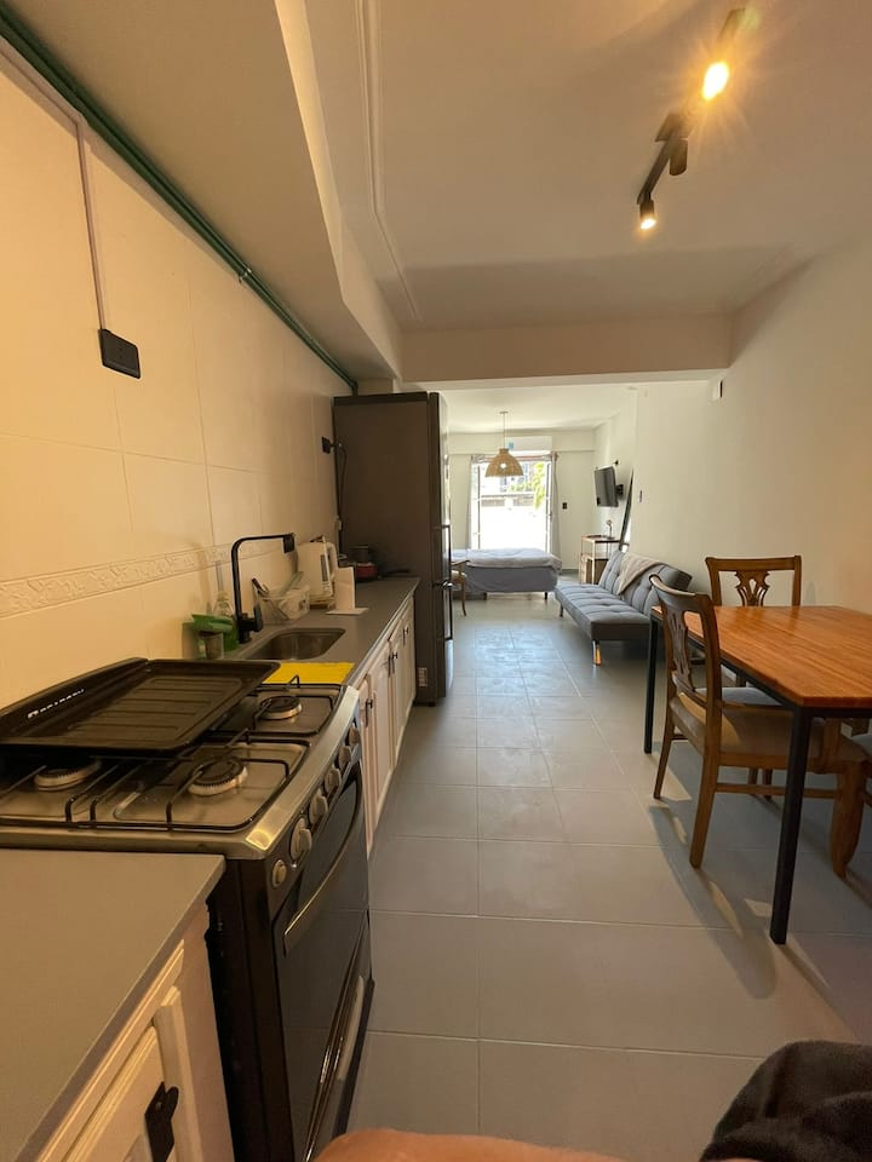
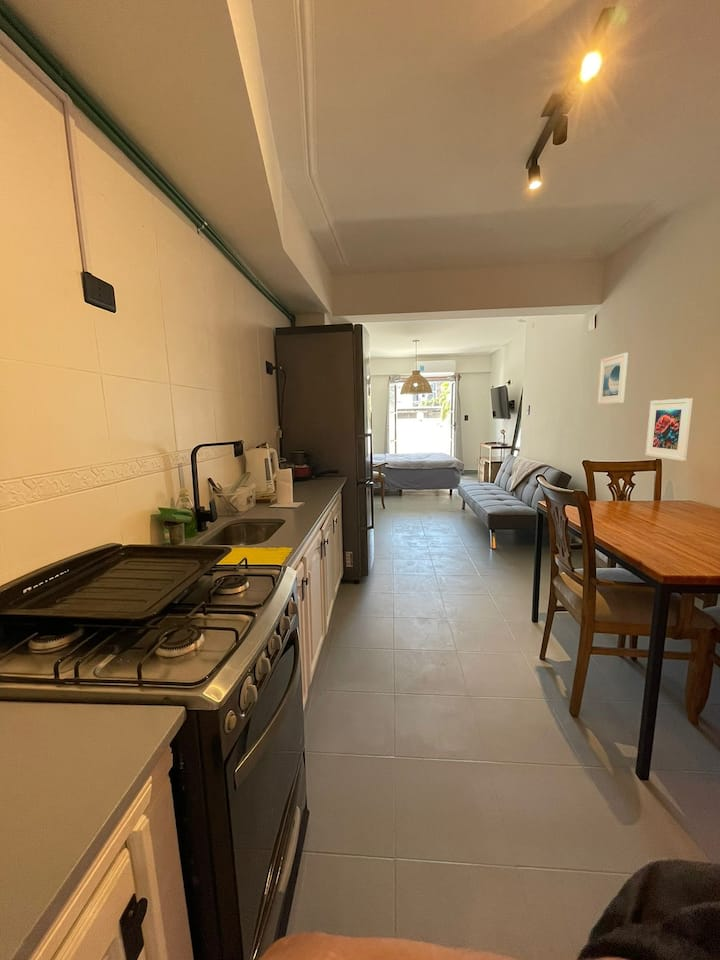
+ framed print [597,352,629,405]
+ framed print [645,397,694,462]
